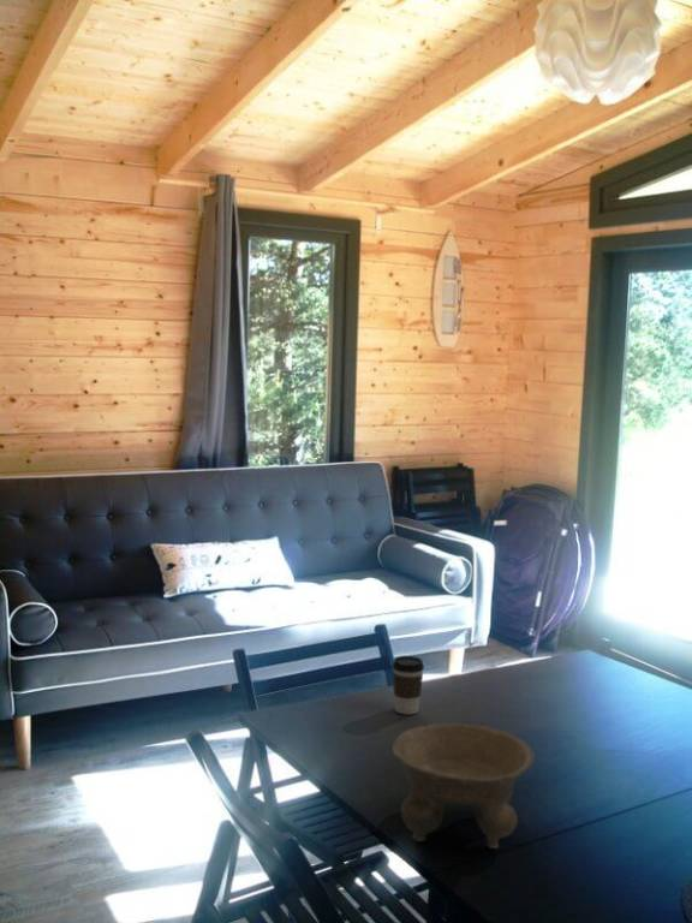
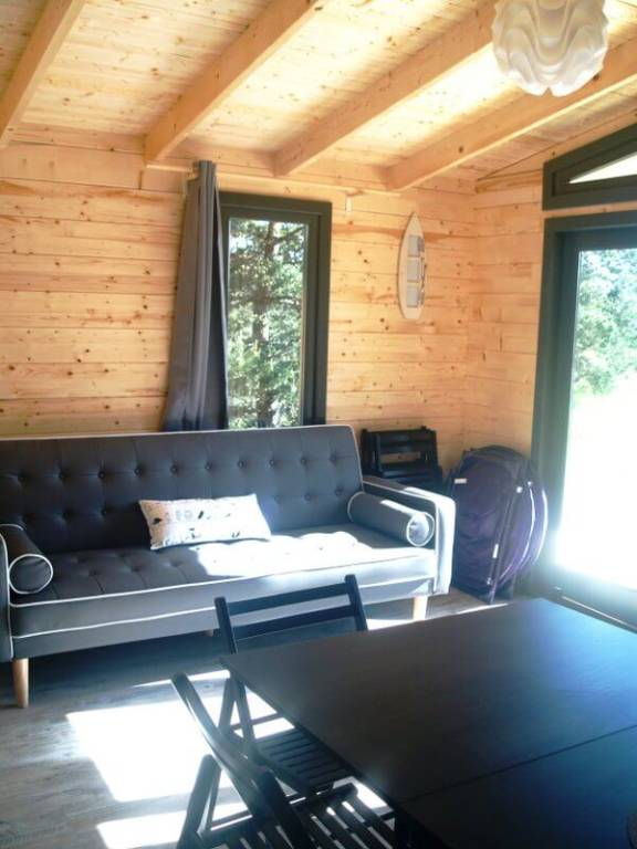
- bowl [392,722,535,850]
- coffee cup [392,655,425,715]
